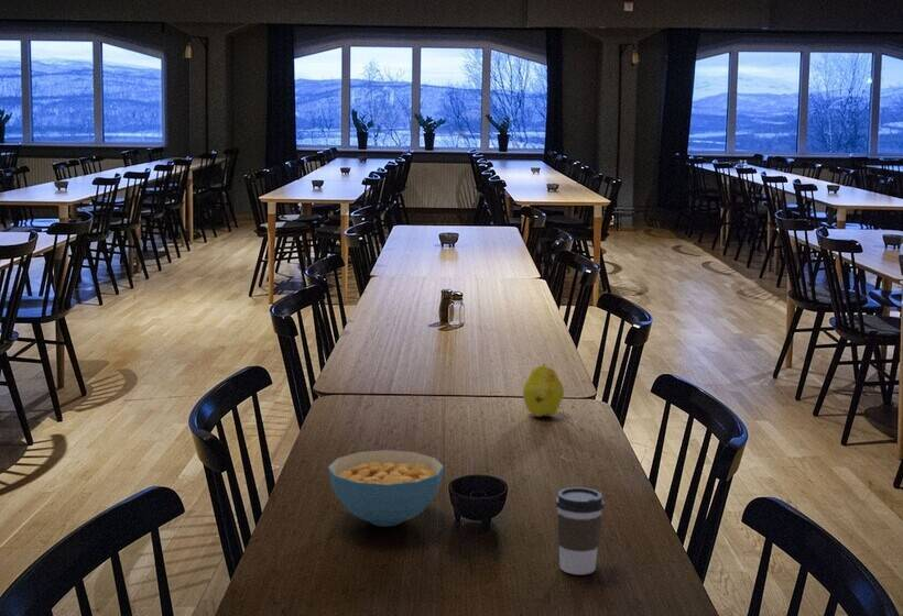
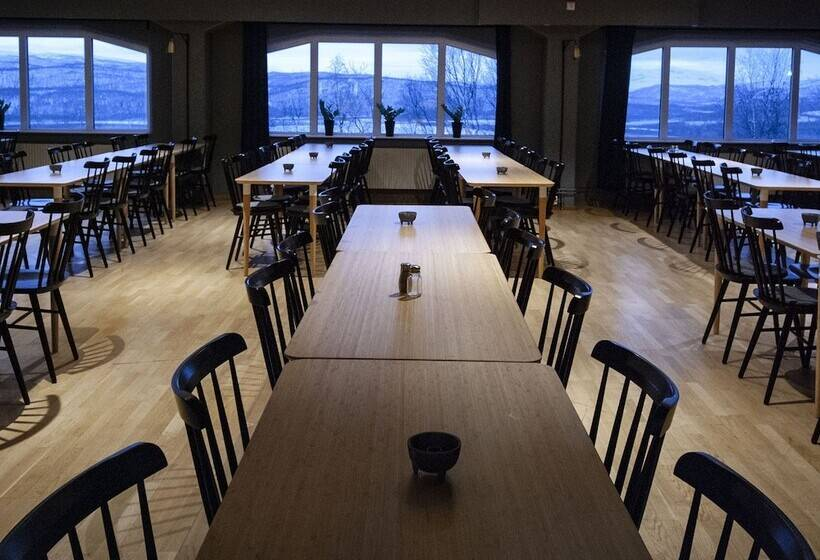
- coffee cup [555,486,605,575]
- cereal bowl [327,449,445,527]
- fruit [522,363,565,418]
